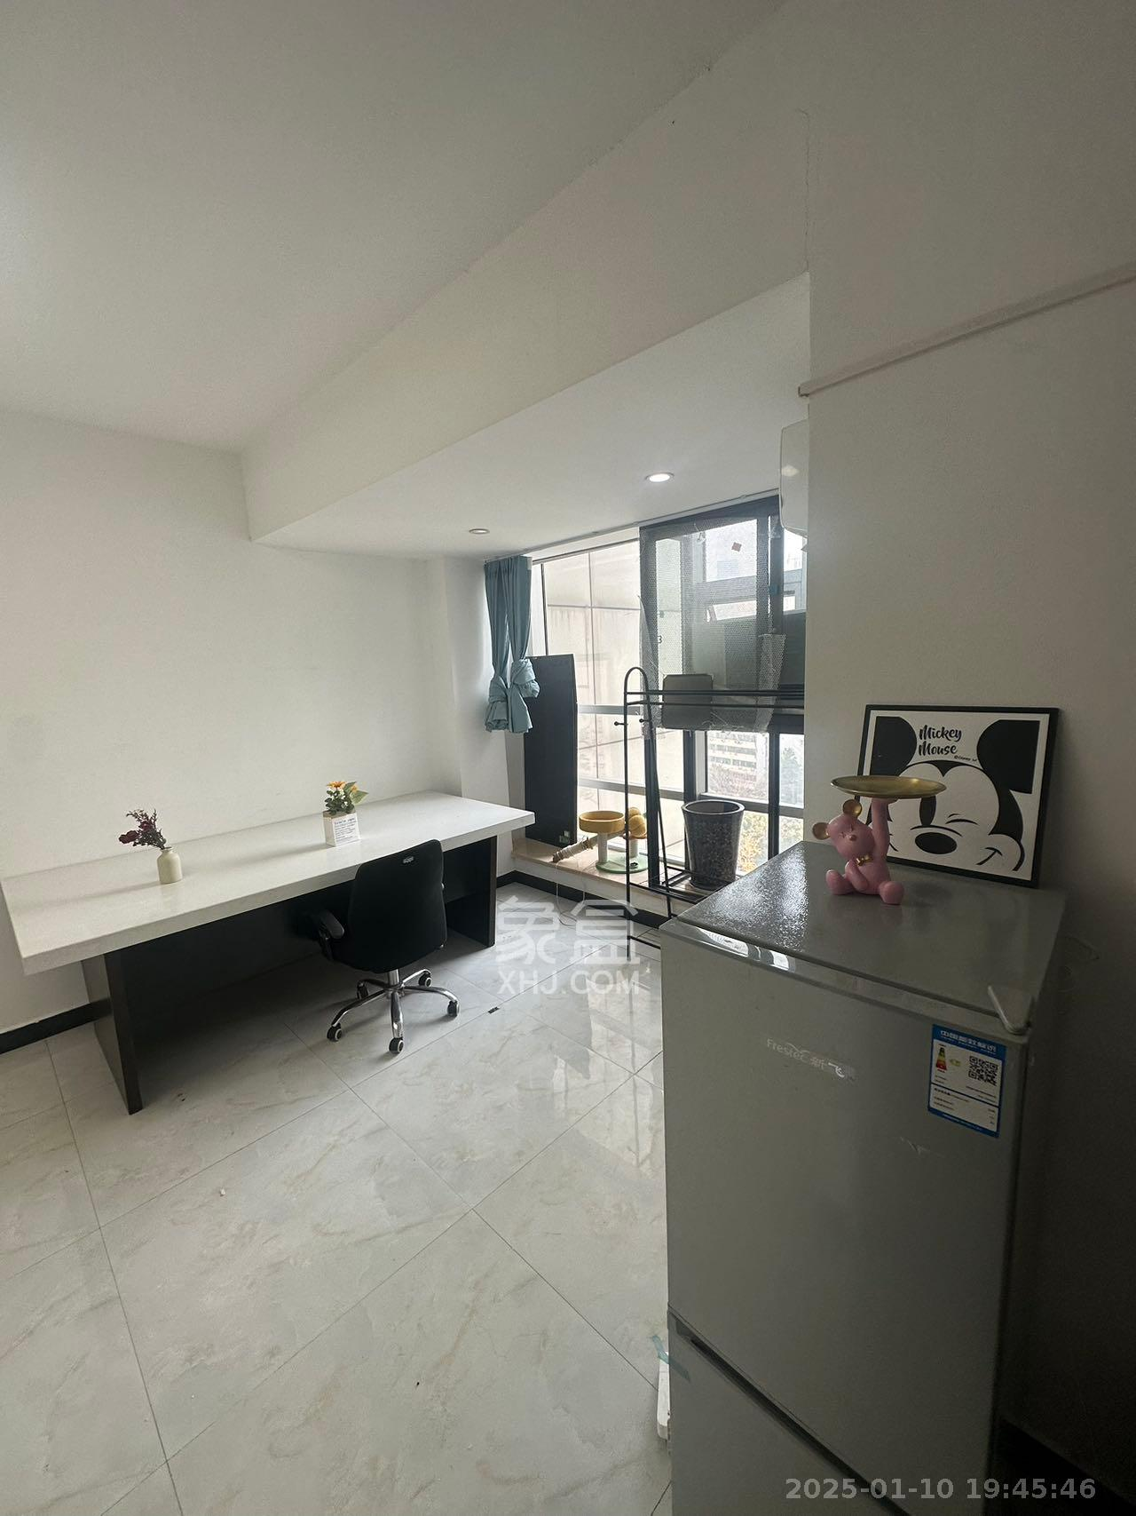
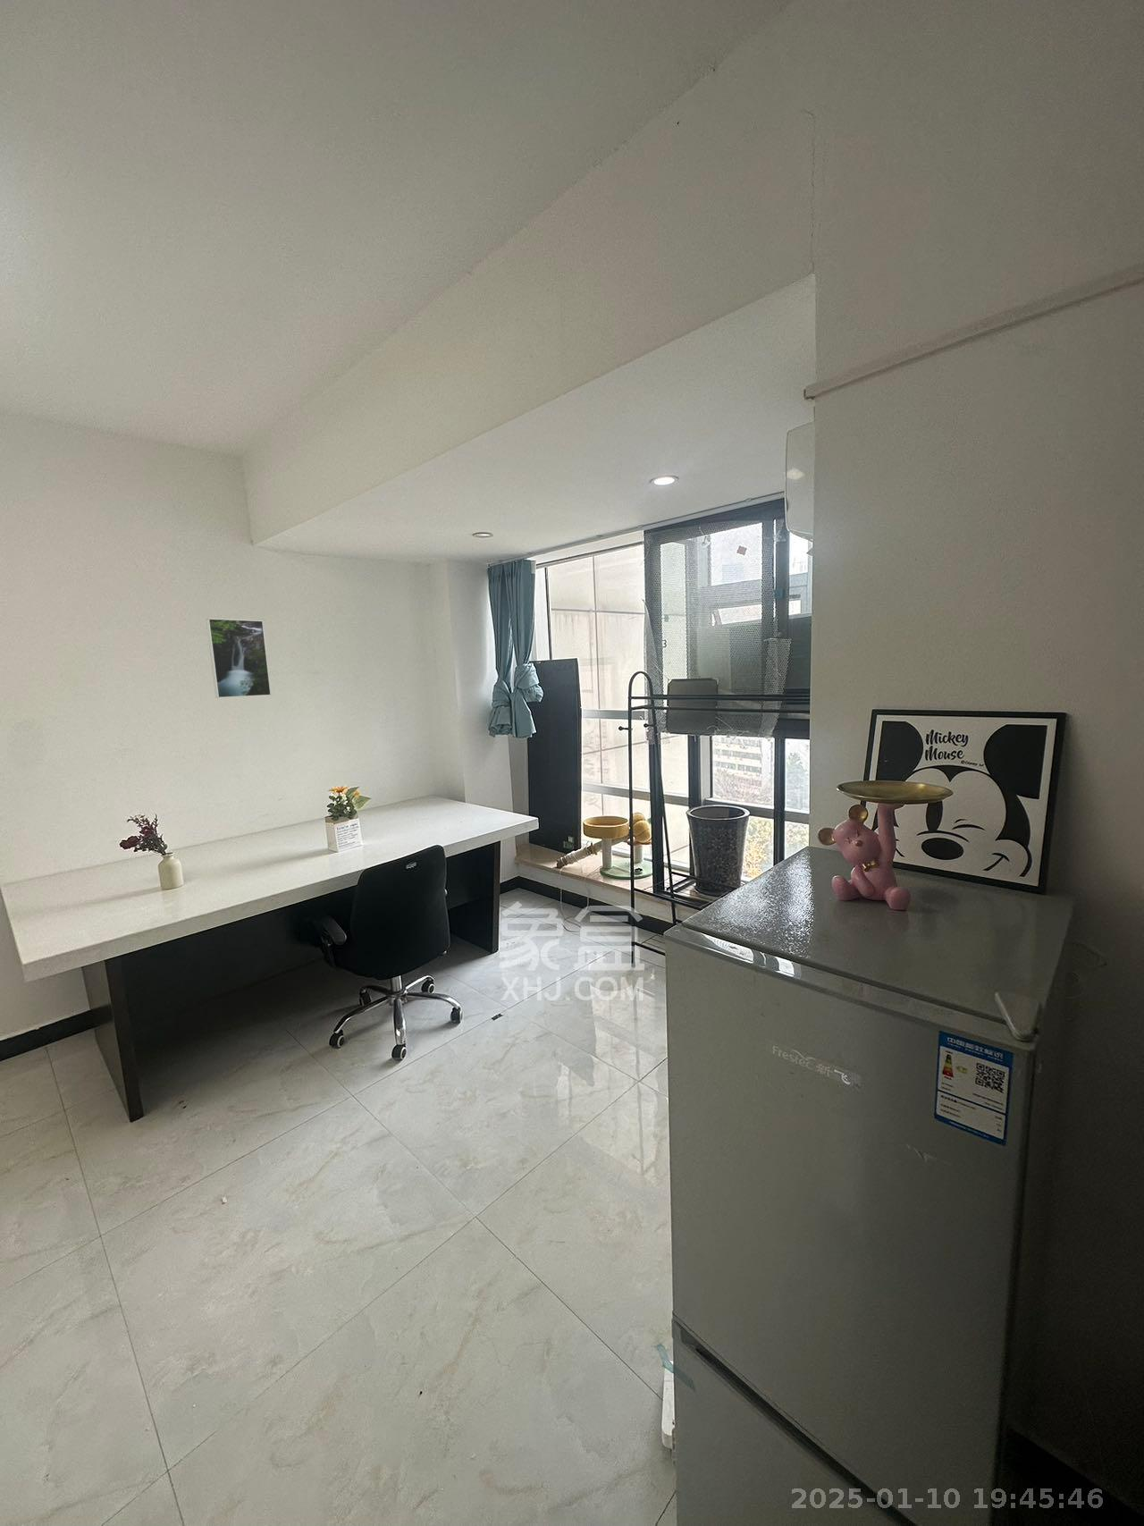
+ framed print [204,618,272,699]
